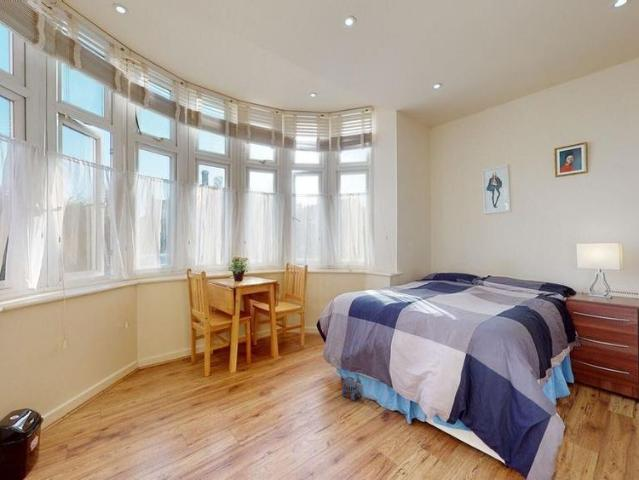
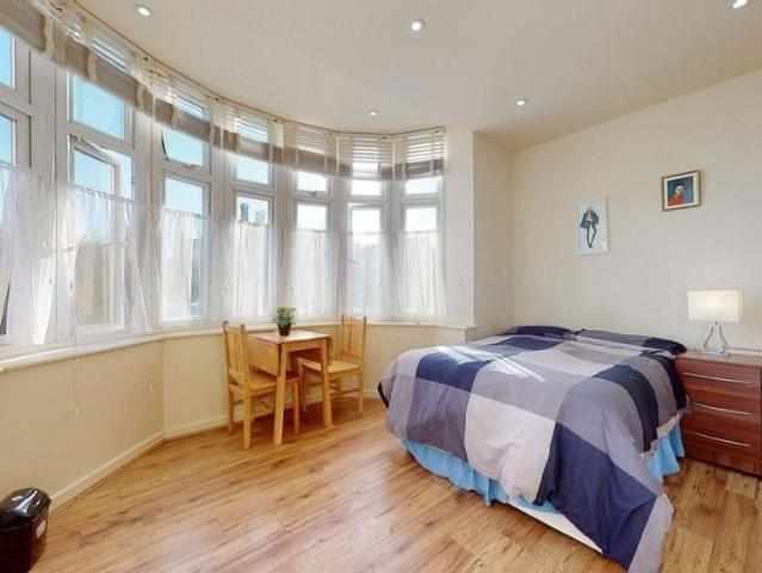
- plush toy [341,376,365,402]
